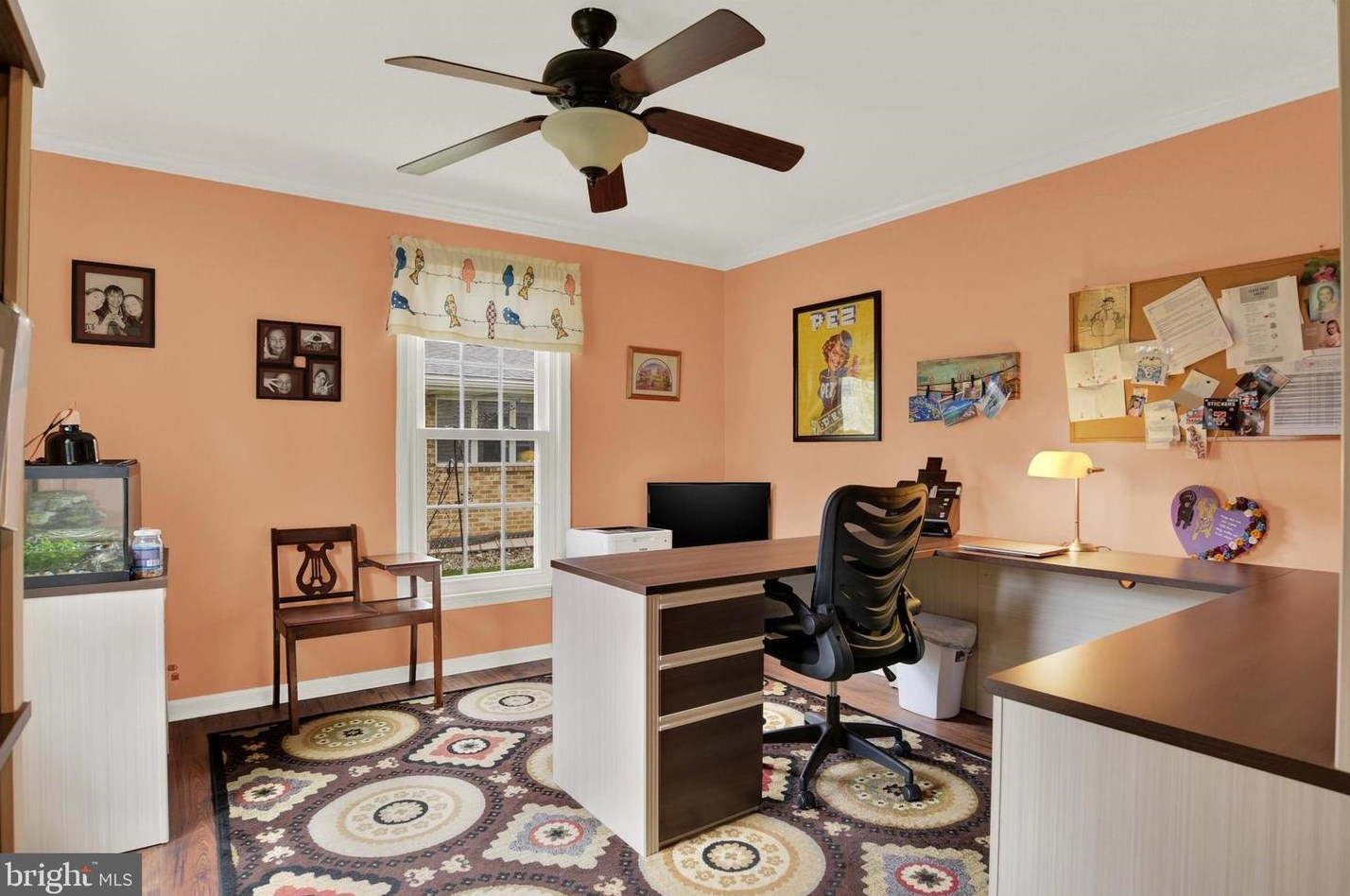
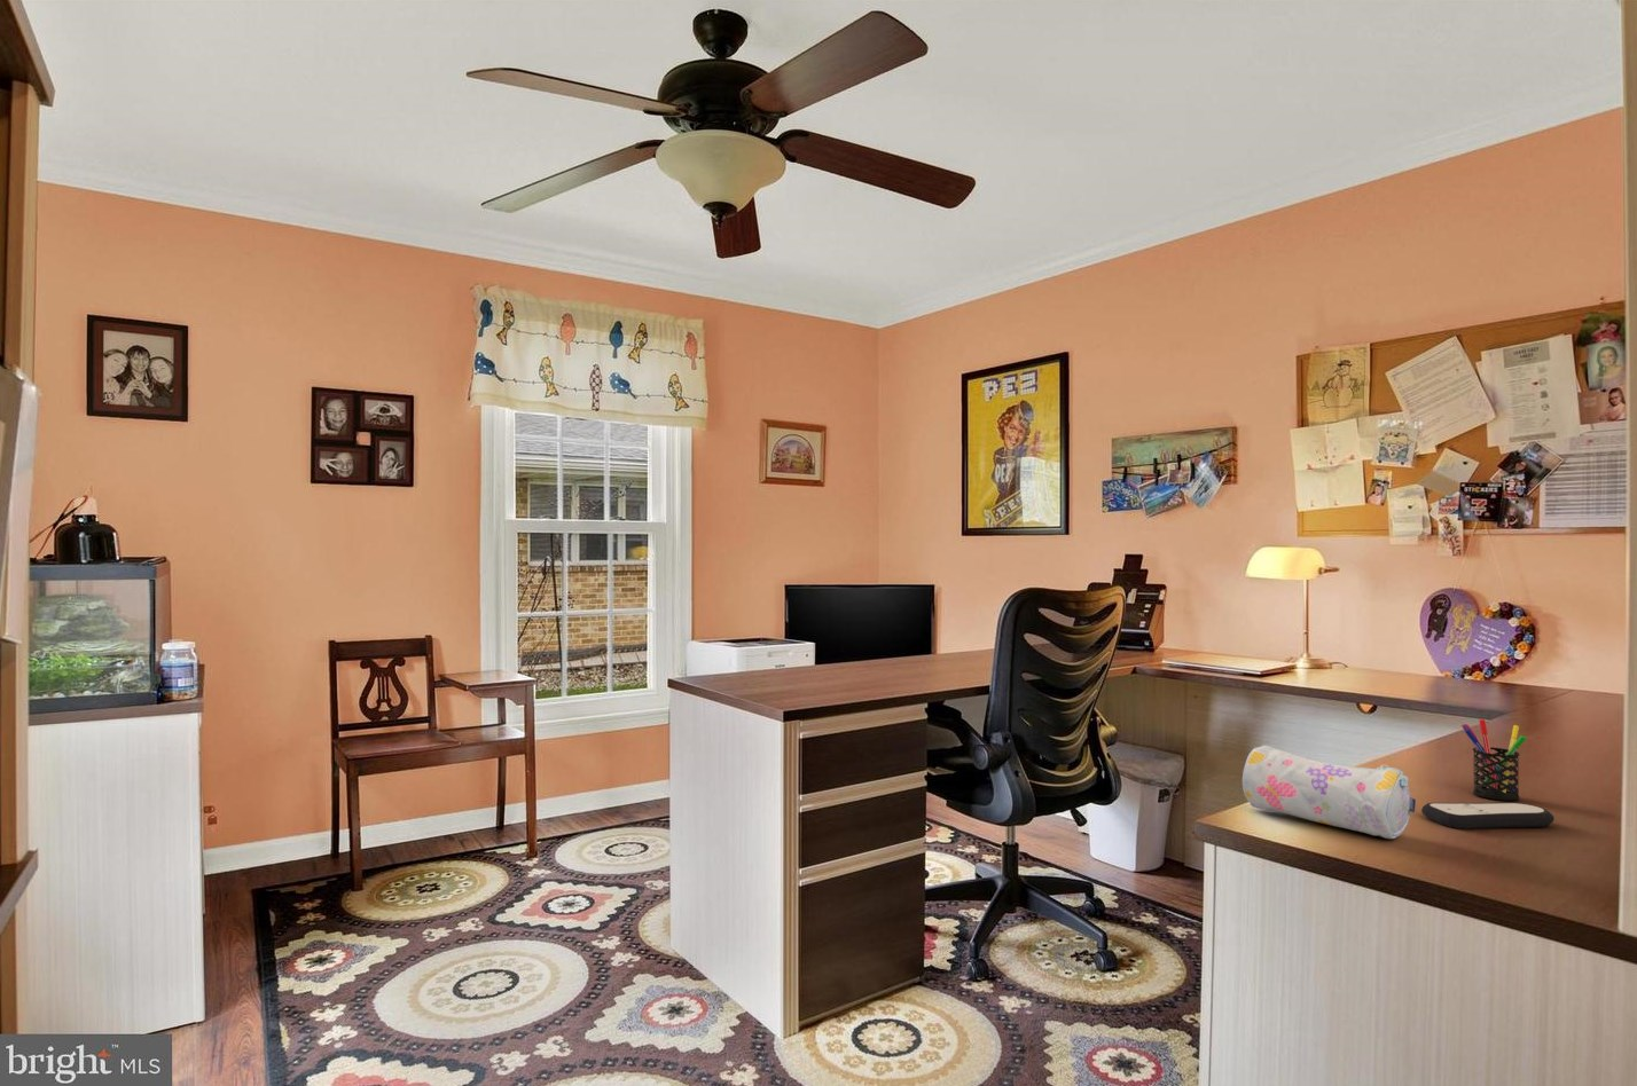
+ remote control [1420,801,1556,830]
+ pencil case [1242,744,1416,840]
+ pen holder [1460,719,1527,802]
